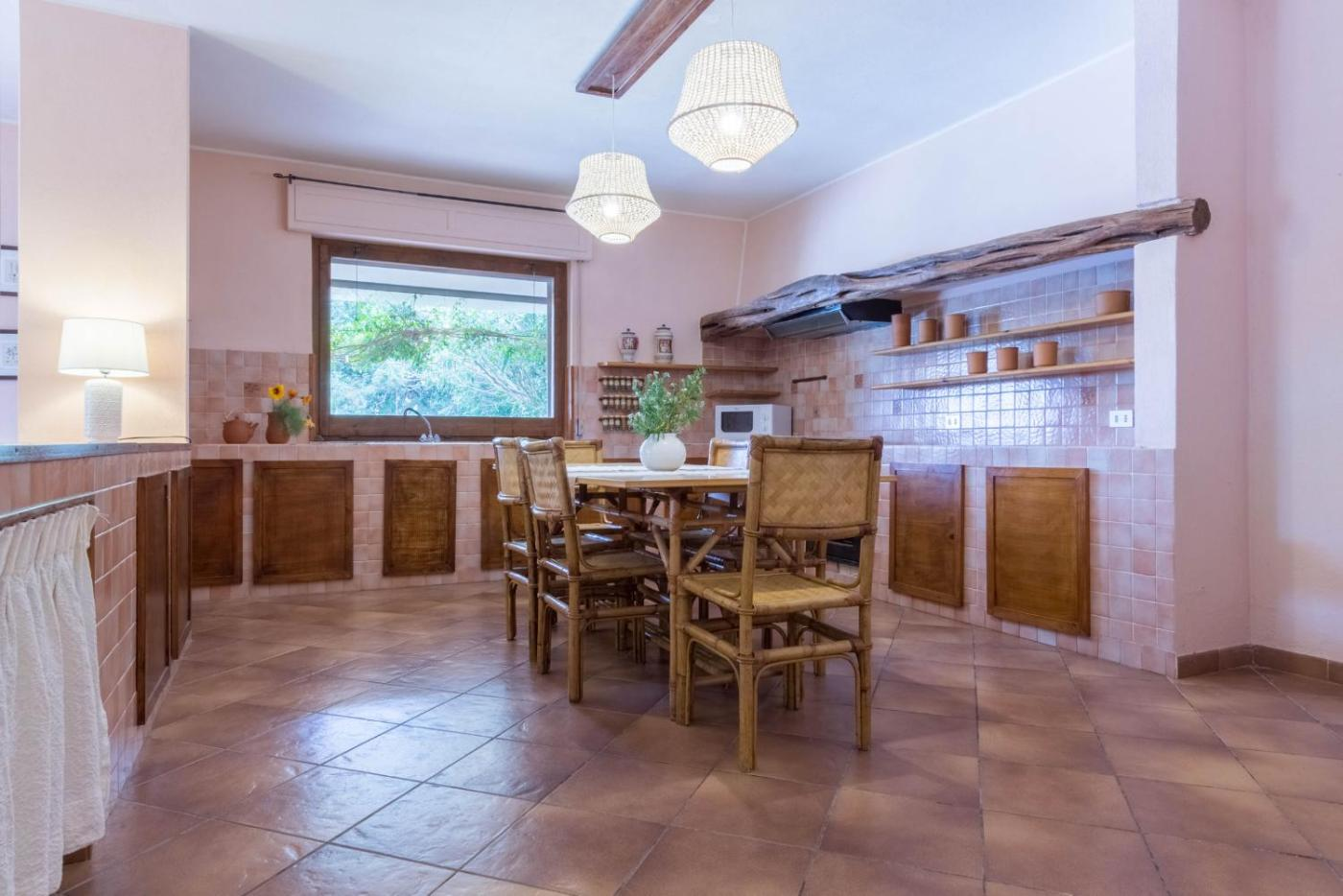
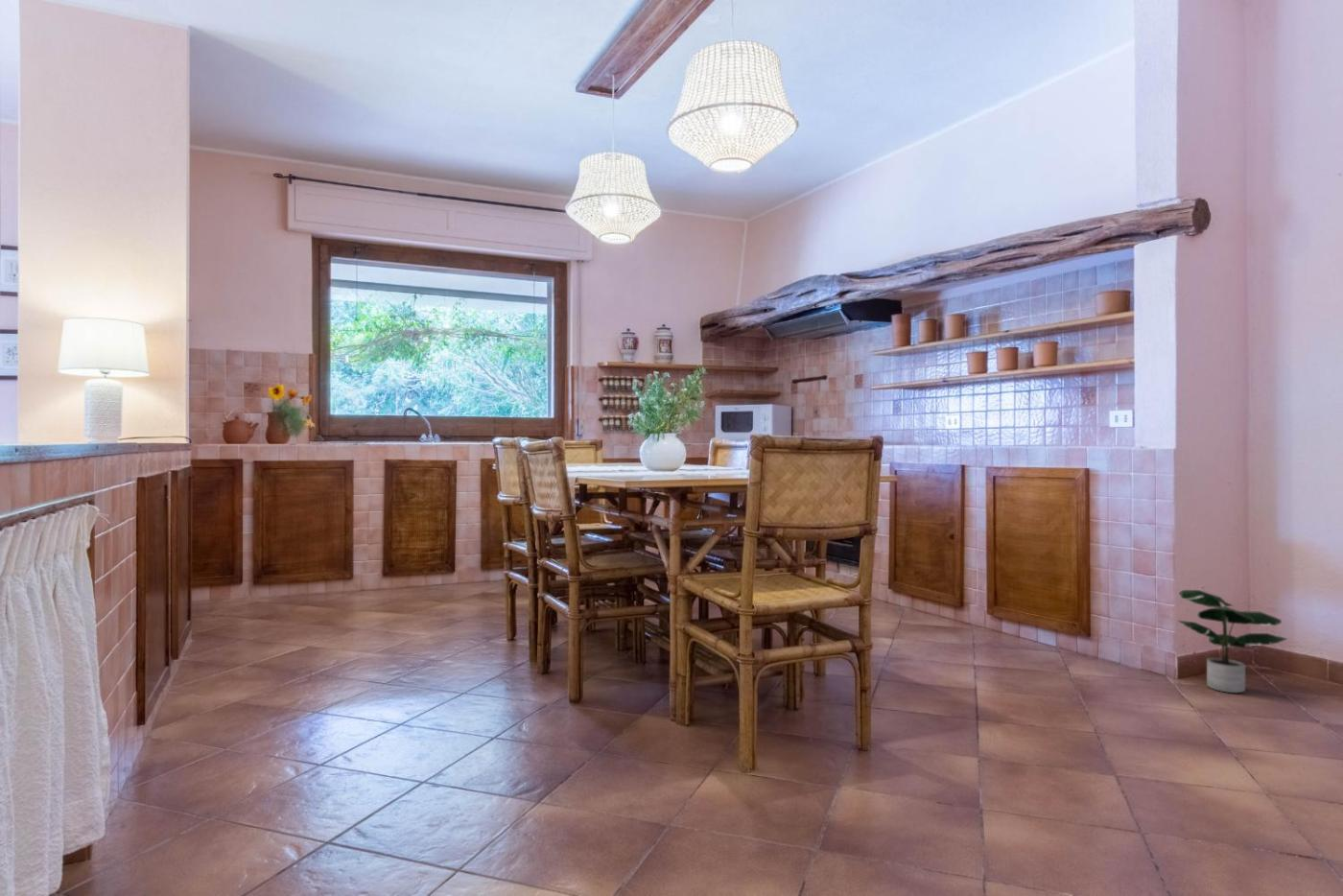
+ potted plant [1177,589,1288,694]
